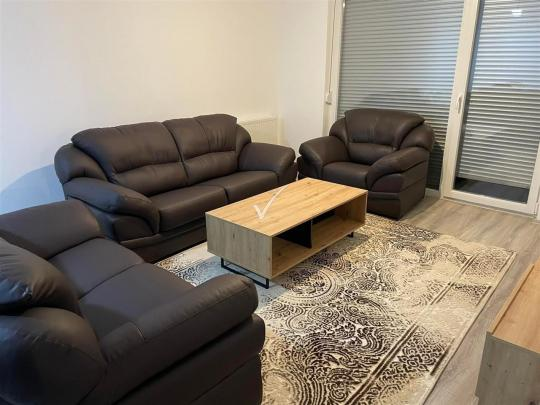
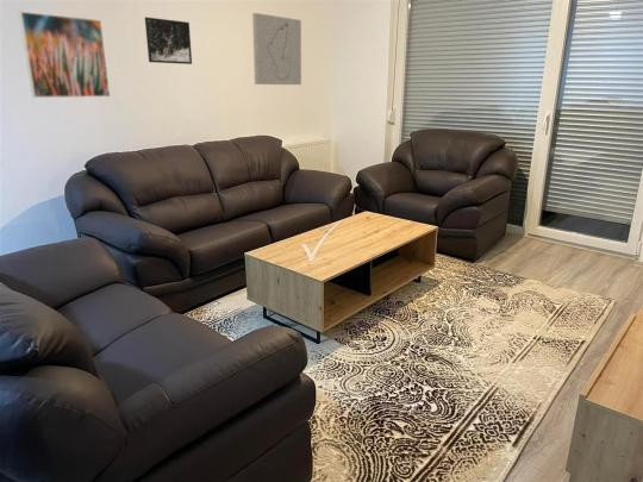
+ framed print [144,15,193,65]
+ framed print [18,11,111,99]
+ wall art [251,12,302,86]
